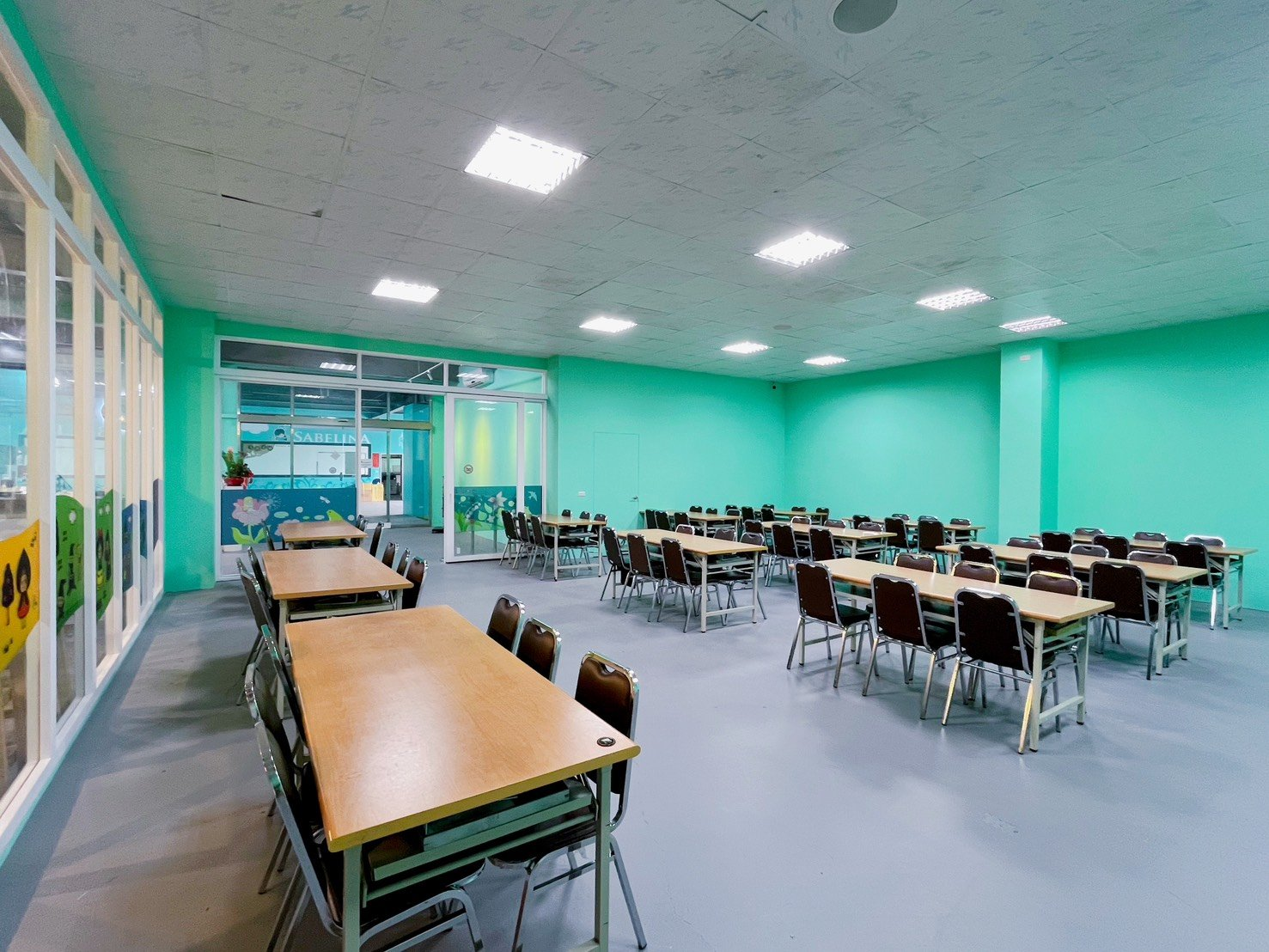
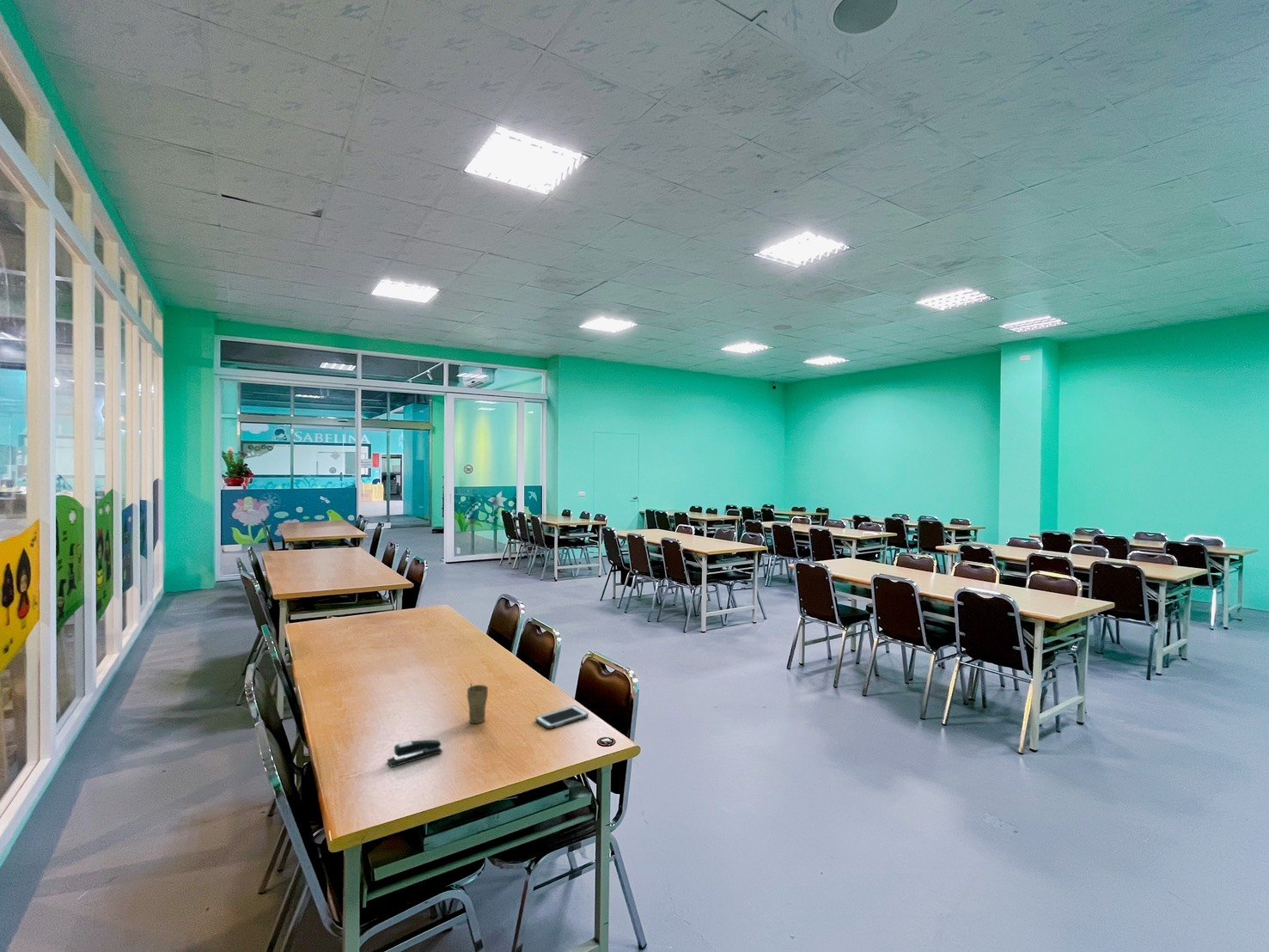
+ cup [467,682,489,724]
+ stapler [387,739,443,768]
+ cell phone [535,705,589,729]
